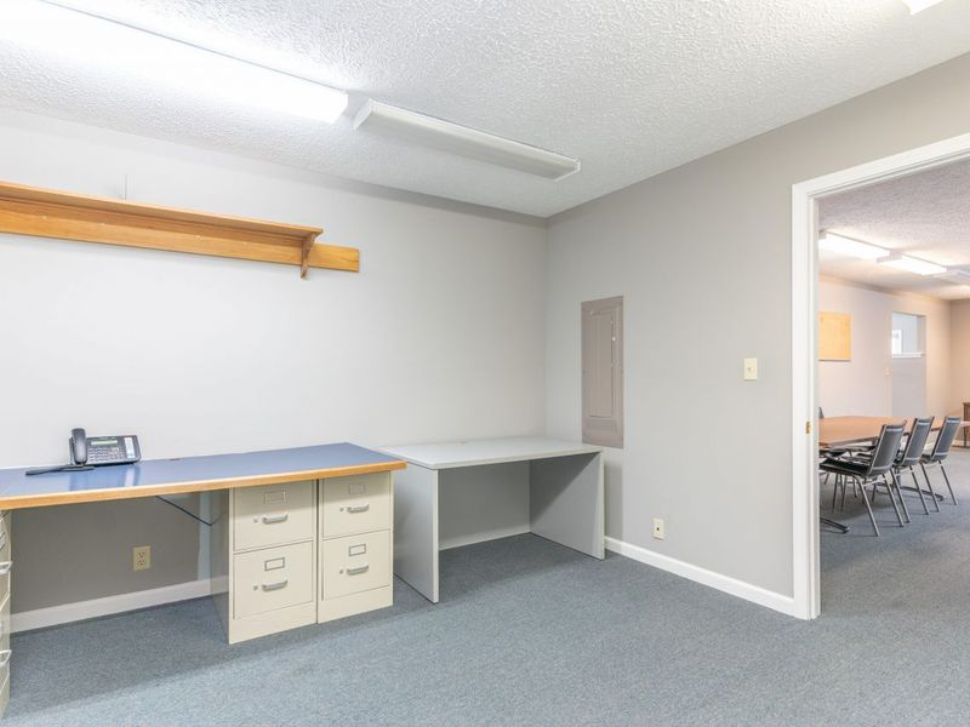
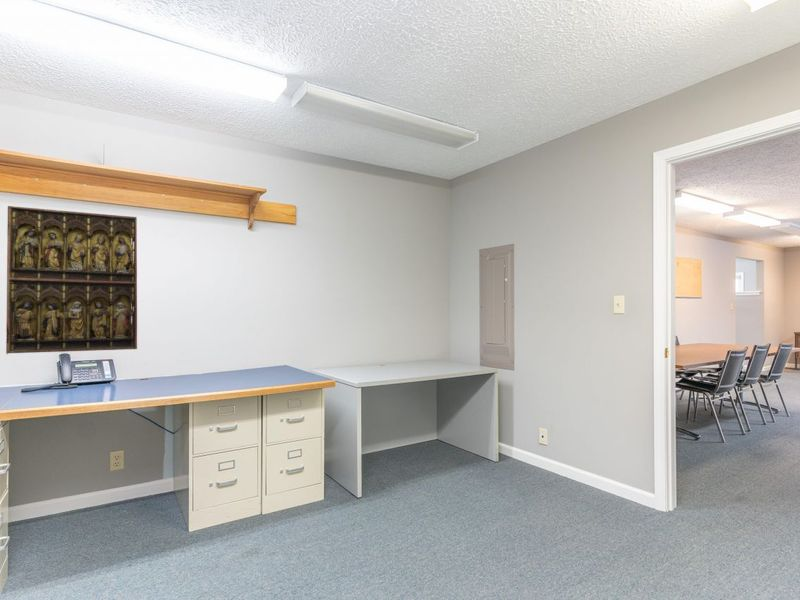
+ relief panel [5,205,138,354]
